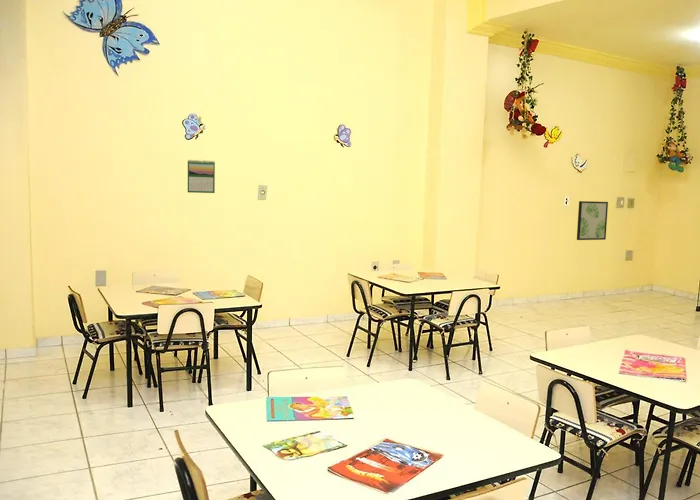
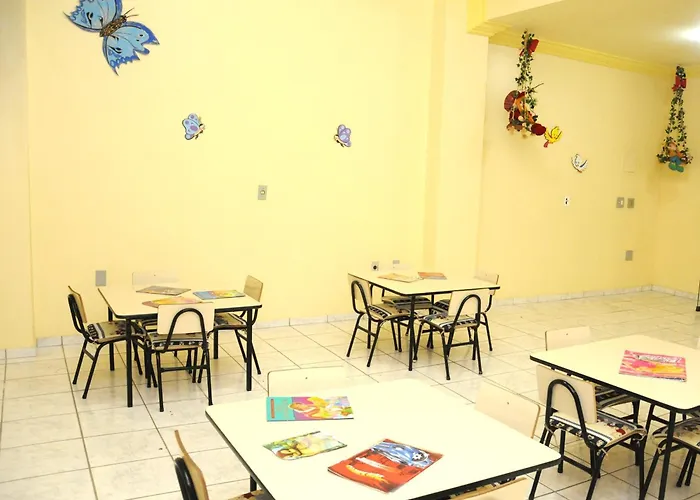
- calendar [187,159,216,194]
- wall art [576,200,609,241]
